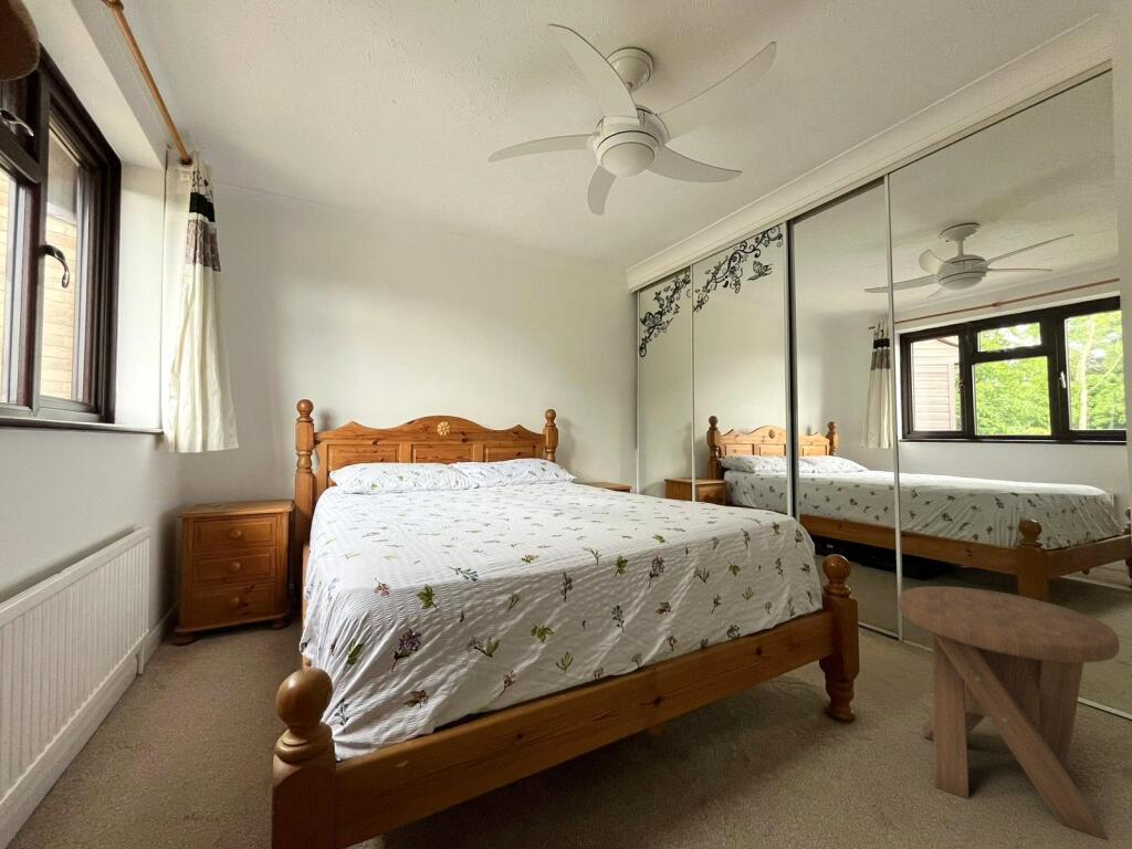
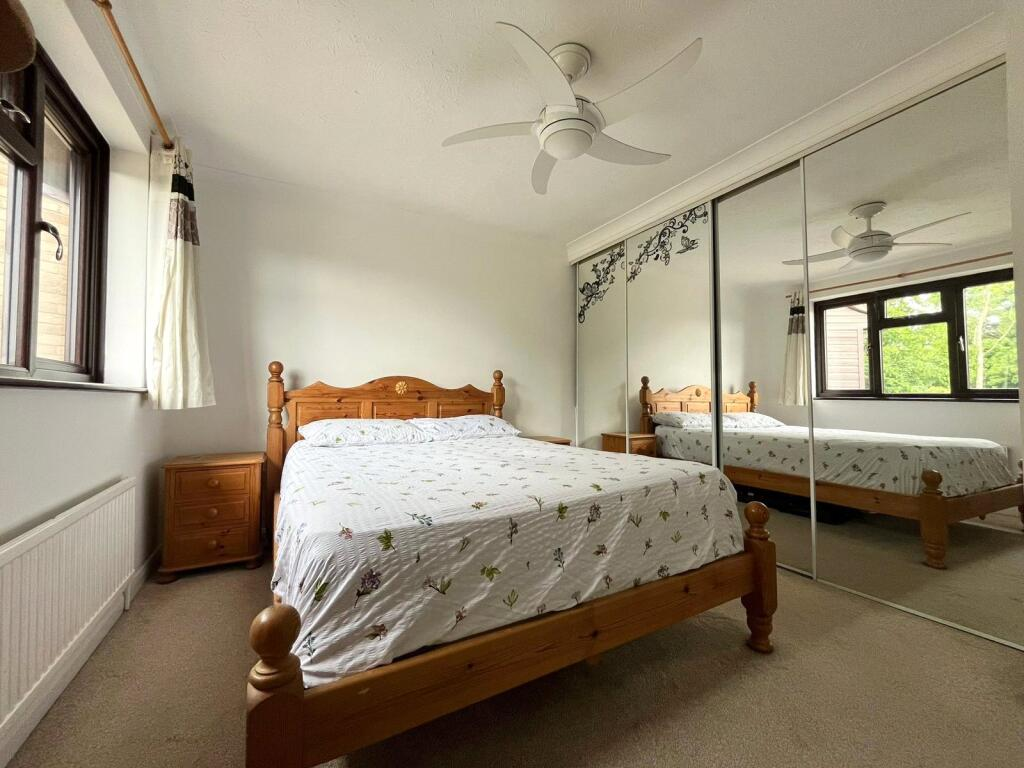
- music stool [898,585,1121,841]
